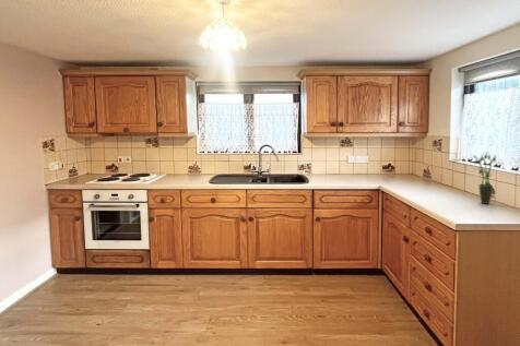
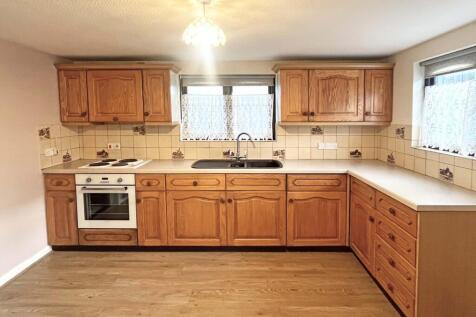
- potted plant [469,151,497,205]
